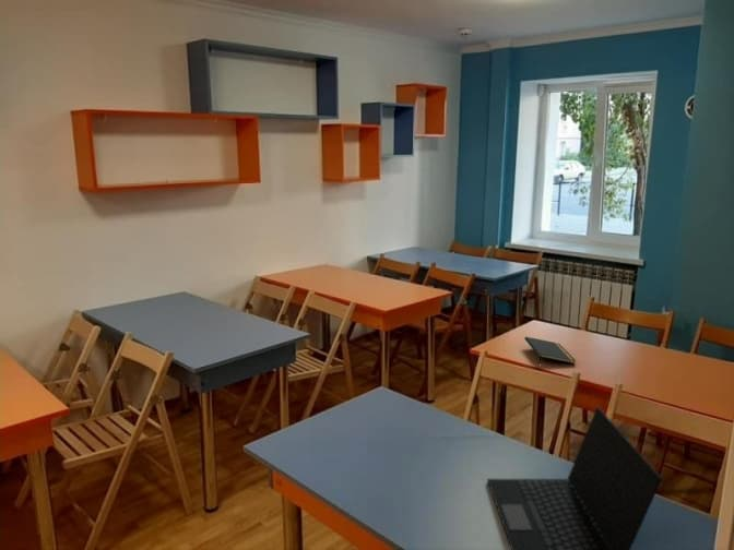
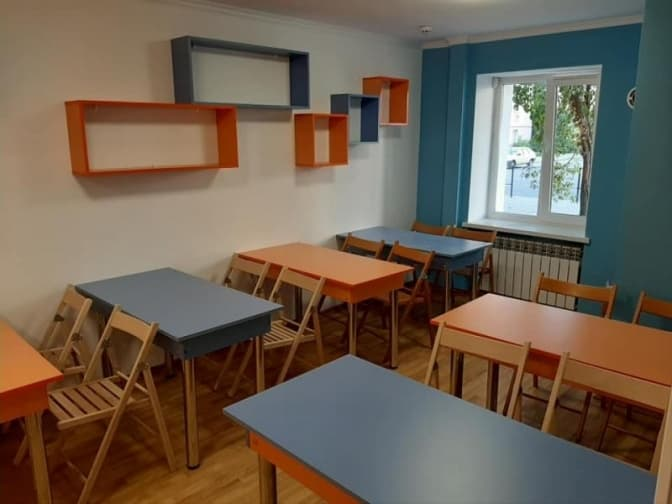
- laptop [486,406,663,550]
- notepad [523,336,577,364]
